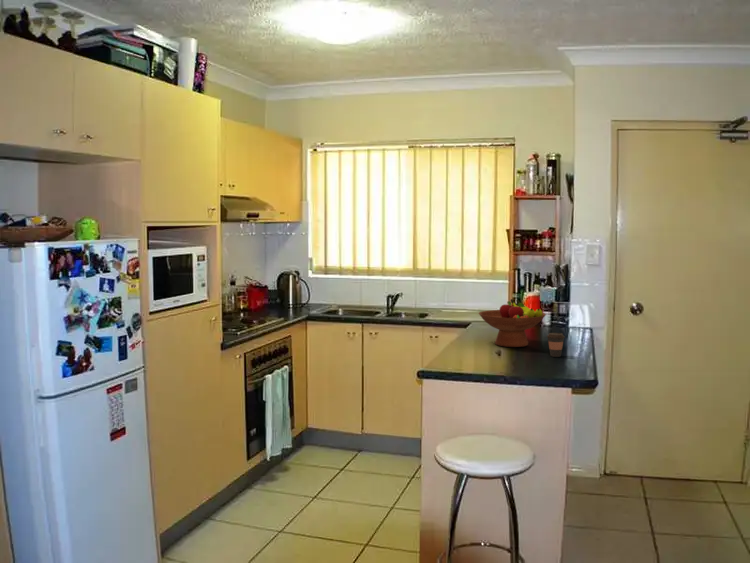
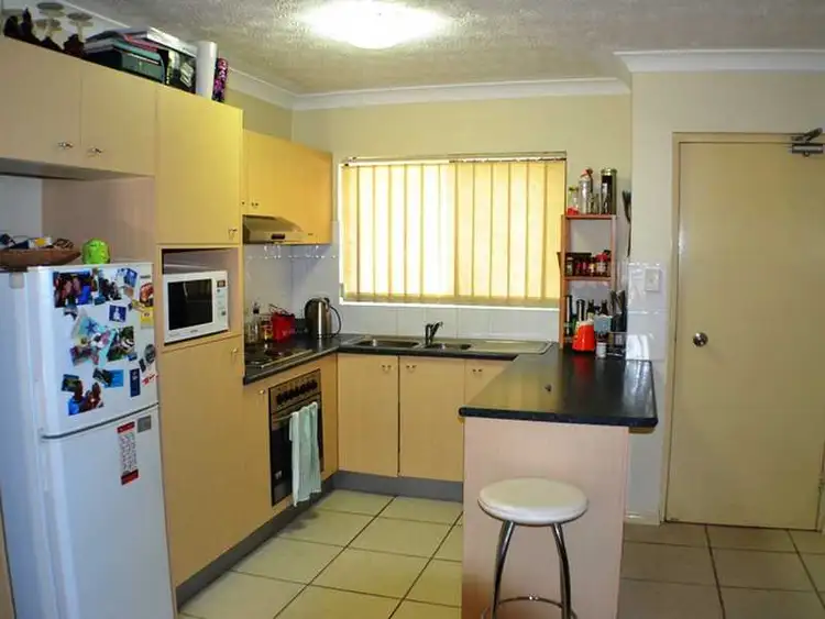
- coffee cup [546,332,566,358]
- fruit bowl [478,298,547,348]
